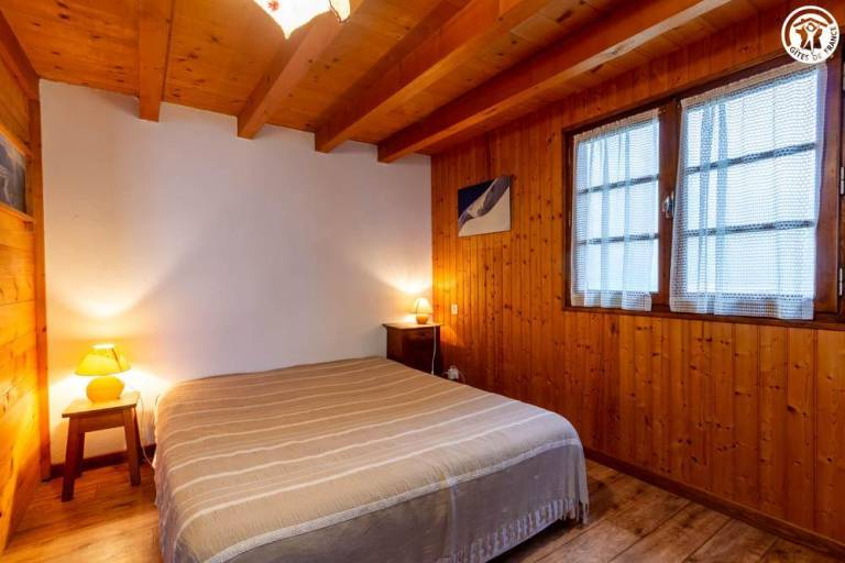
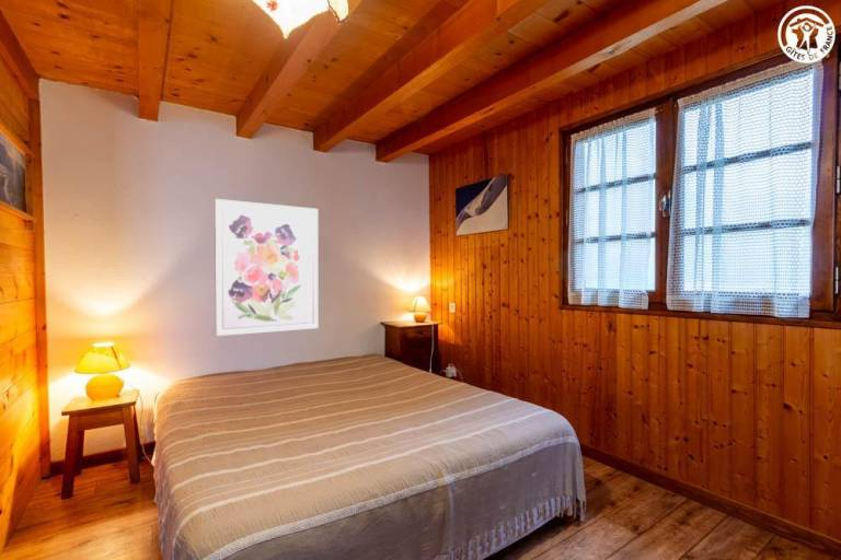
+ wall art [214,198,319,337]
